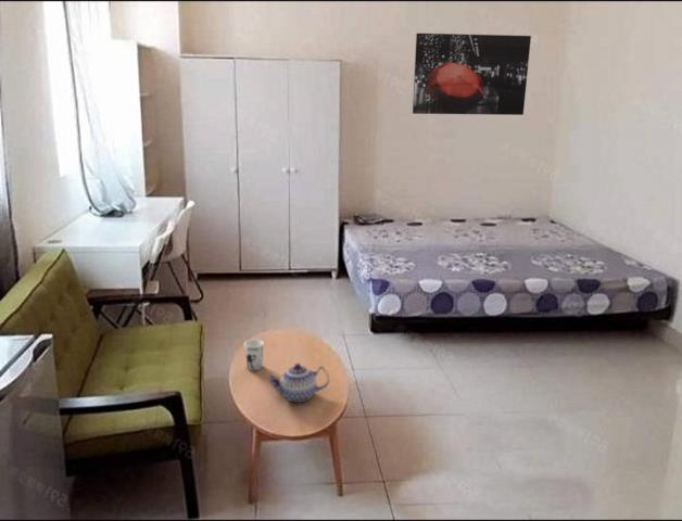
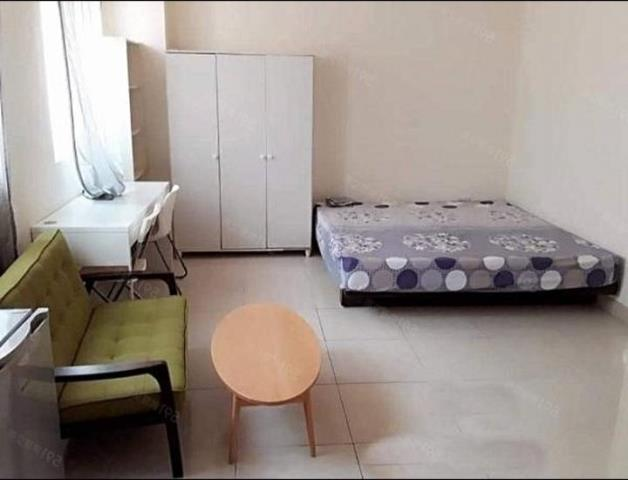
- teapot [267,363,330,404]
- cup [243,339,265,371]
- wall art [412,33,532,116]
